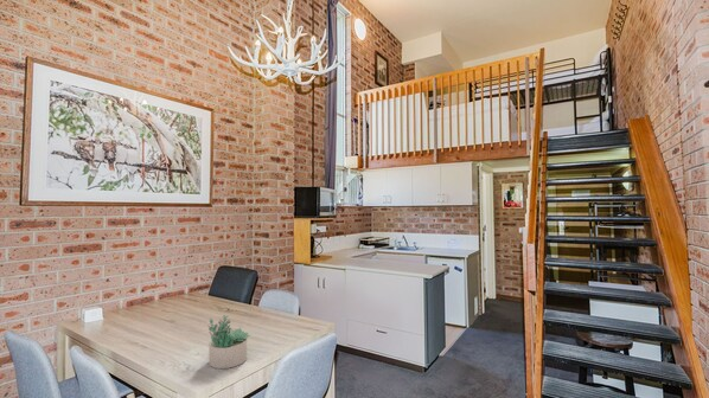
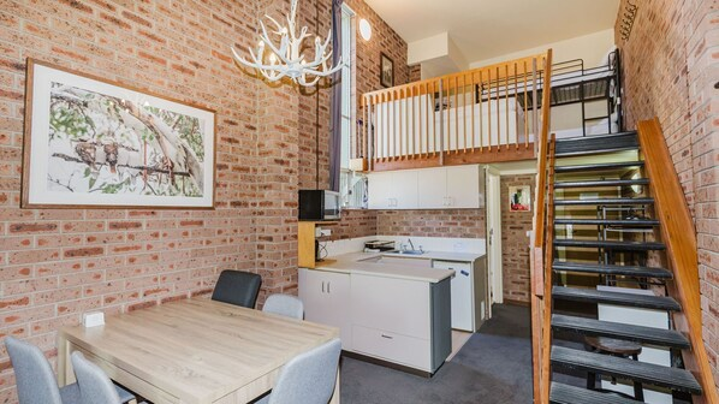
- succulent plant [207,314,251,370]
